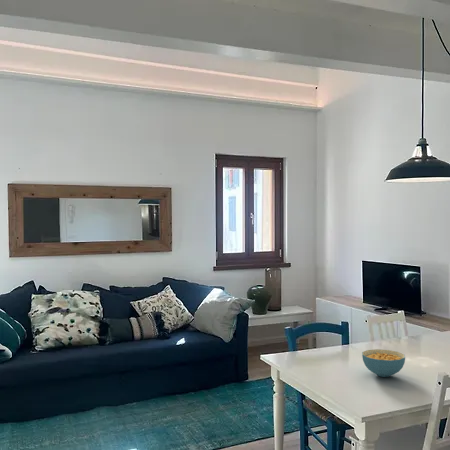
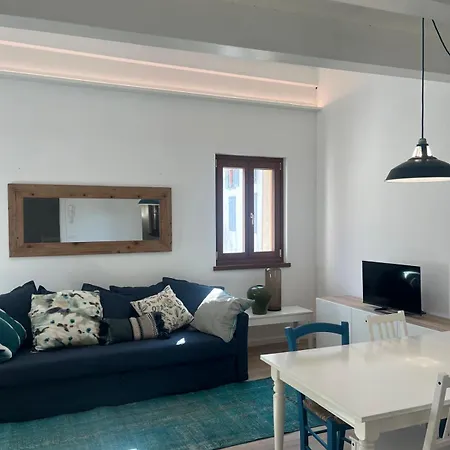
- cereal bowl [361,348,406,378]
